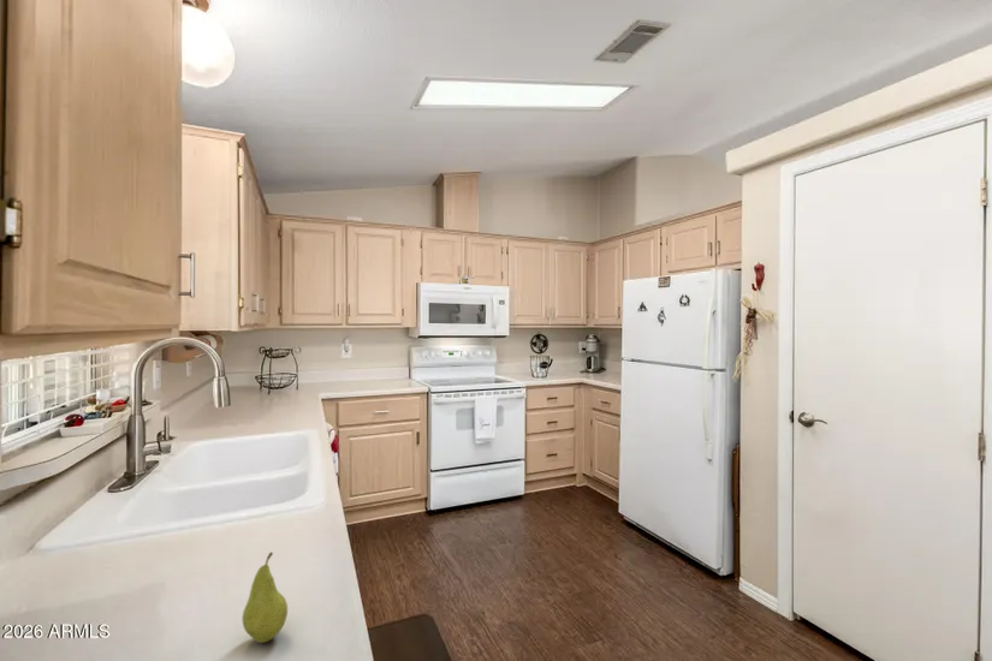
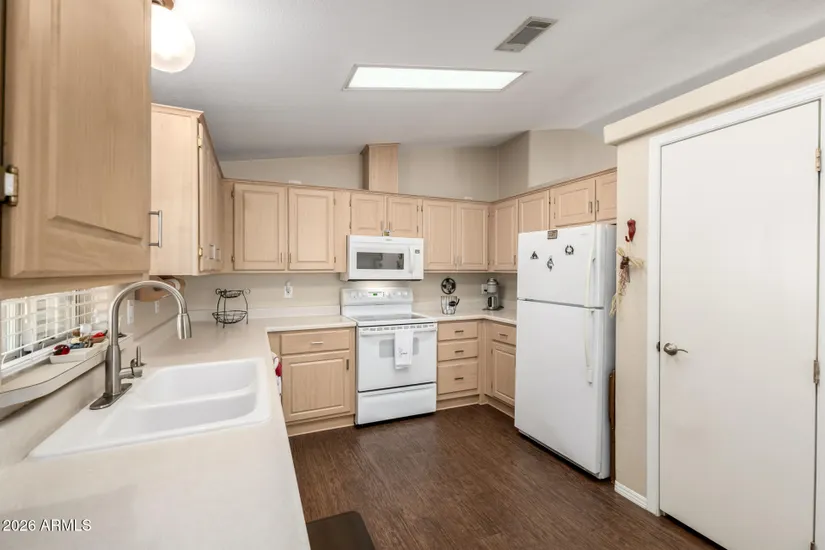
- fruit [242,550,289,644]
